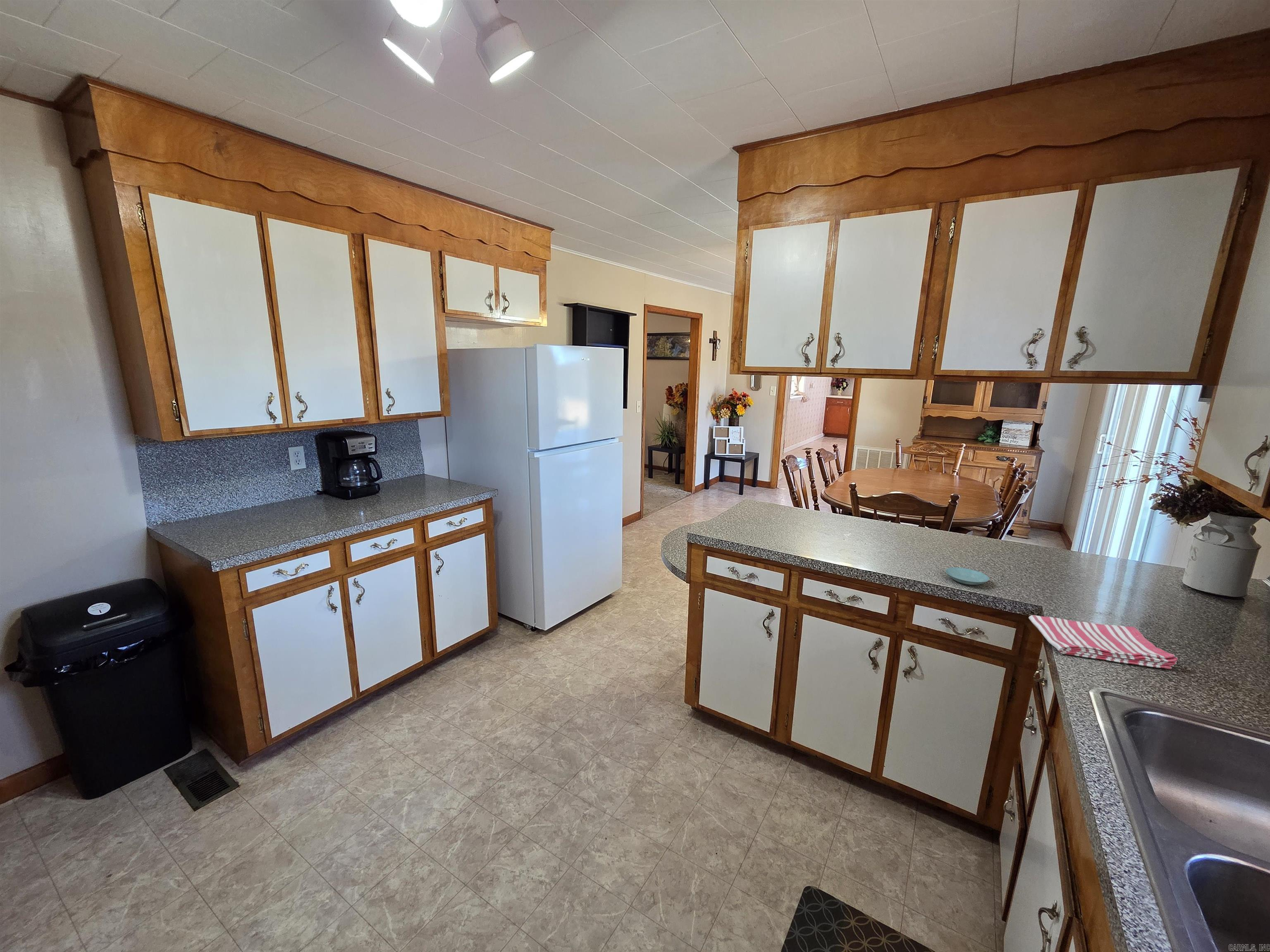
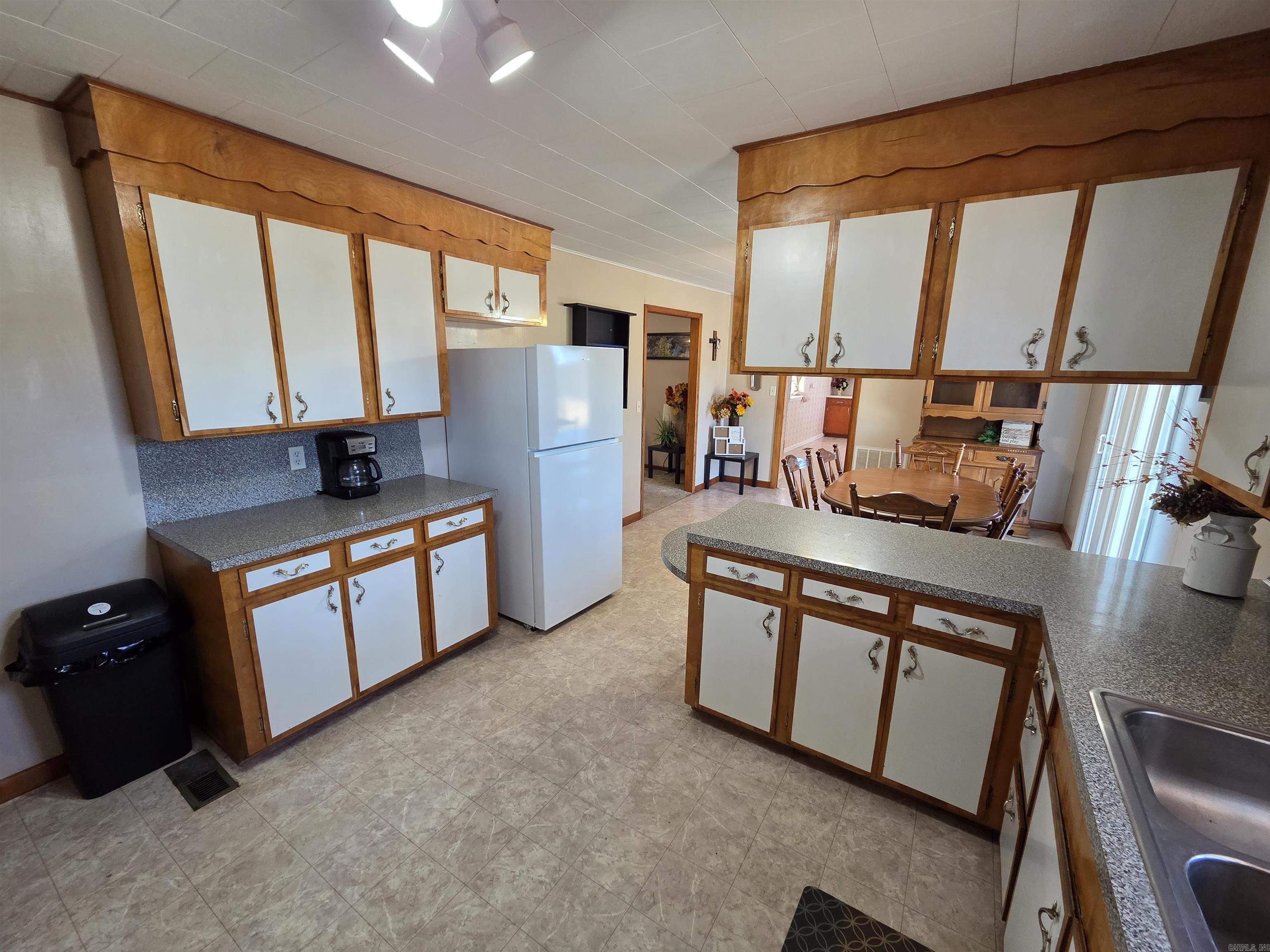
- saucer [945,567,990,585]
- dish towel [1028,614,1179,669]
